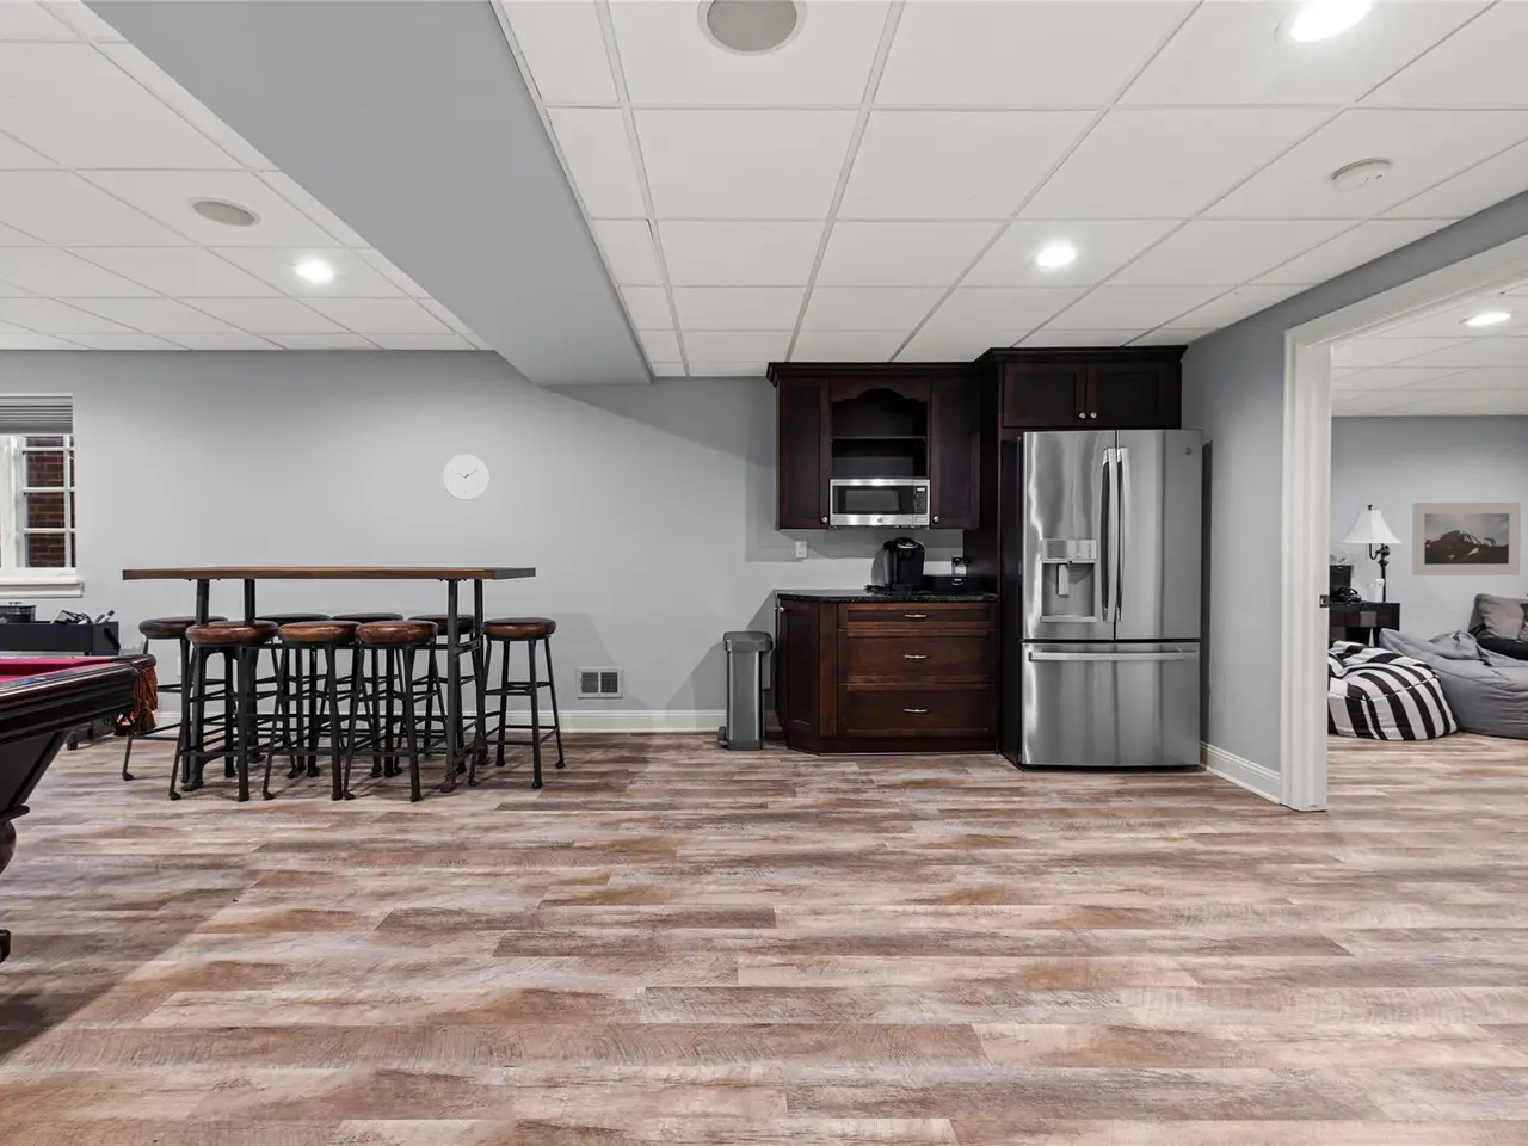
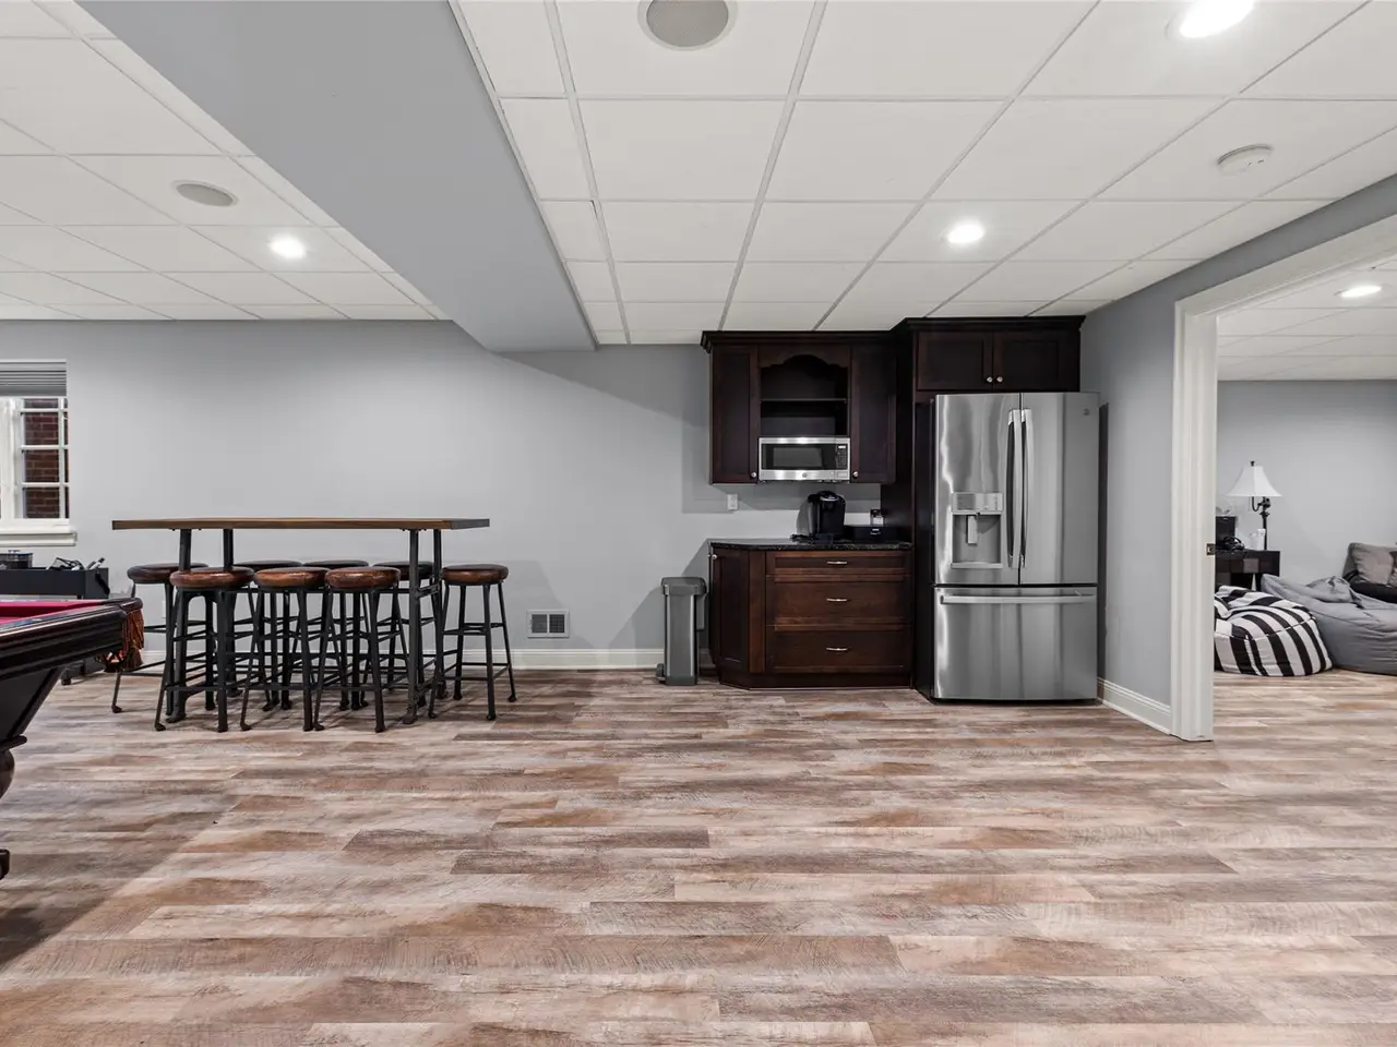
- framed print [1411,501,1522,577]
- wall clock [442,454,490,501]
